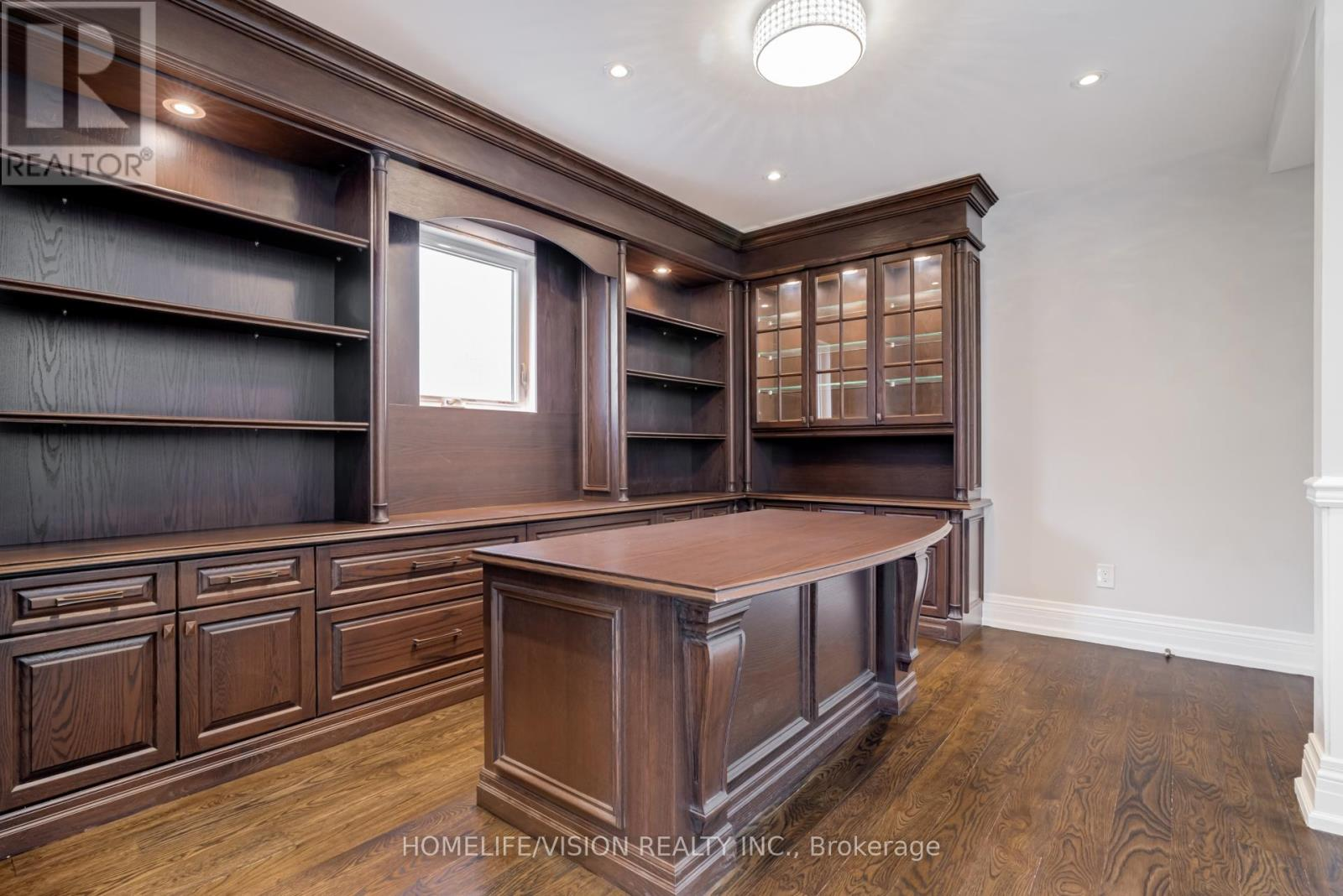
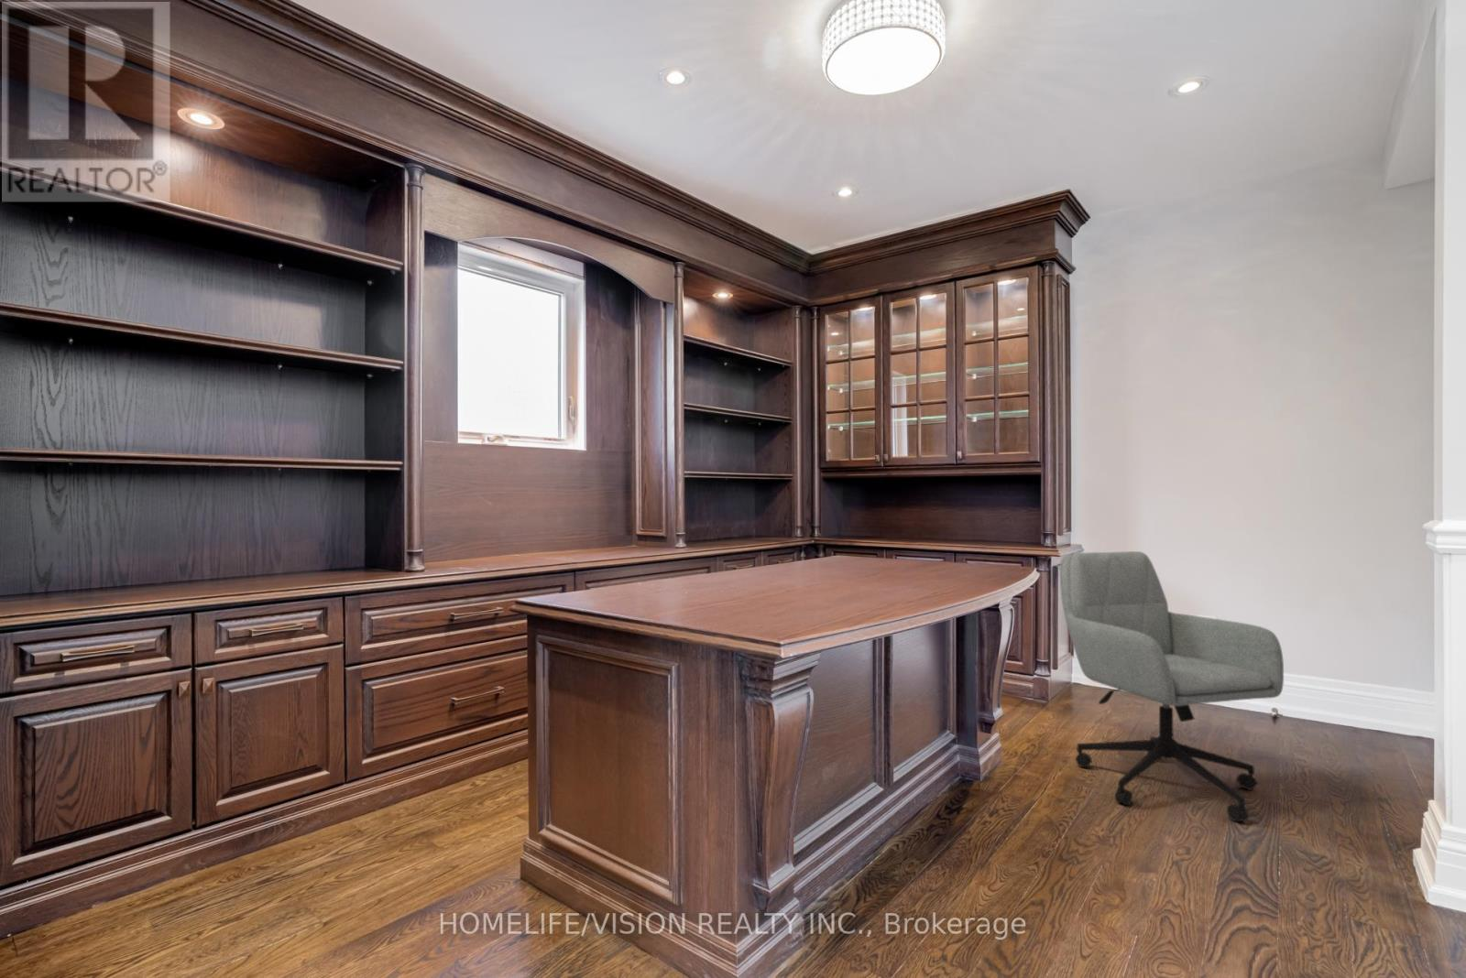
+ office chair [1059,550,1285,822]
